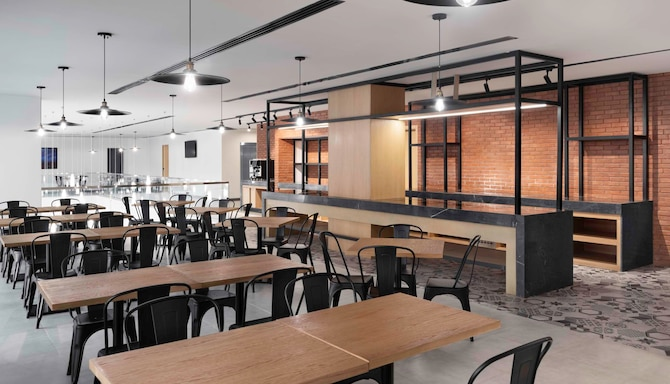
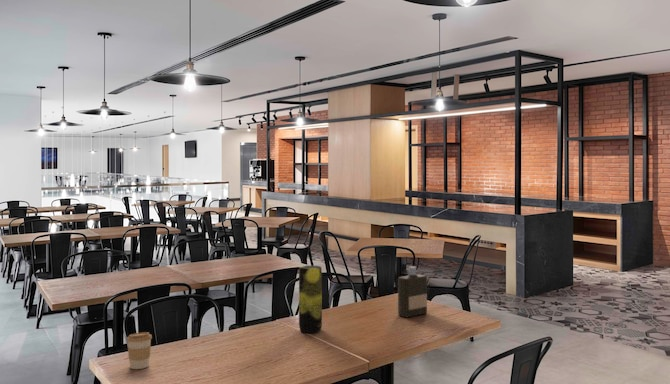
+ coffee cup [125,331,153,370]
+ bottle [397,265,428,319]
+ vase [298,265,323,334]
